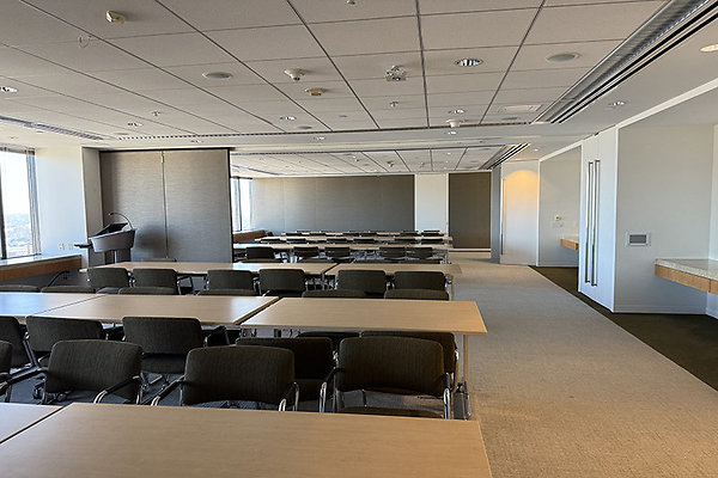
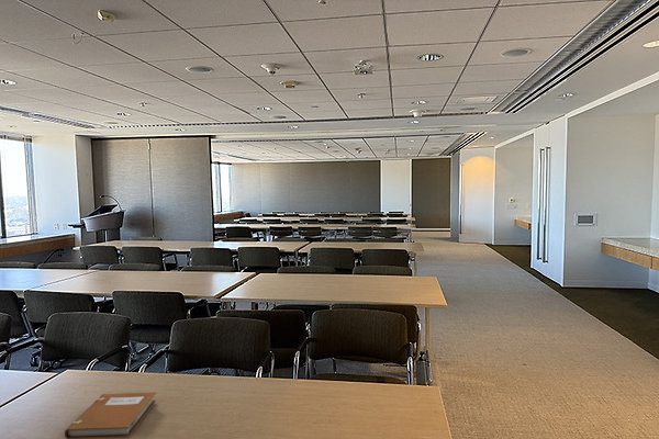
+ notebook [64,392,157,439]
